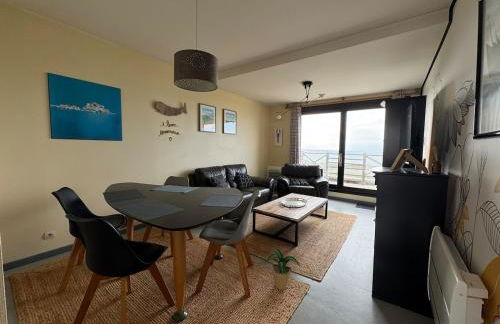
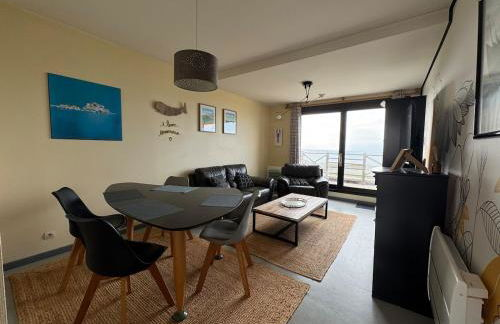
- potted plant [264,248,301,291]
